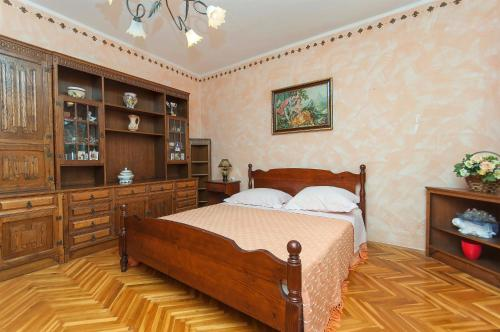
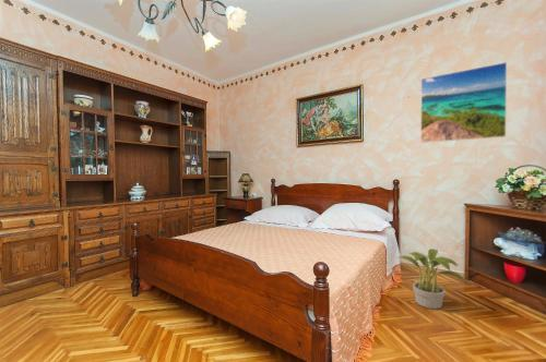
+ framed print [419,61,508,144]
+ potted plant [396,248,468,310]
